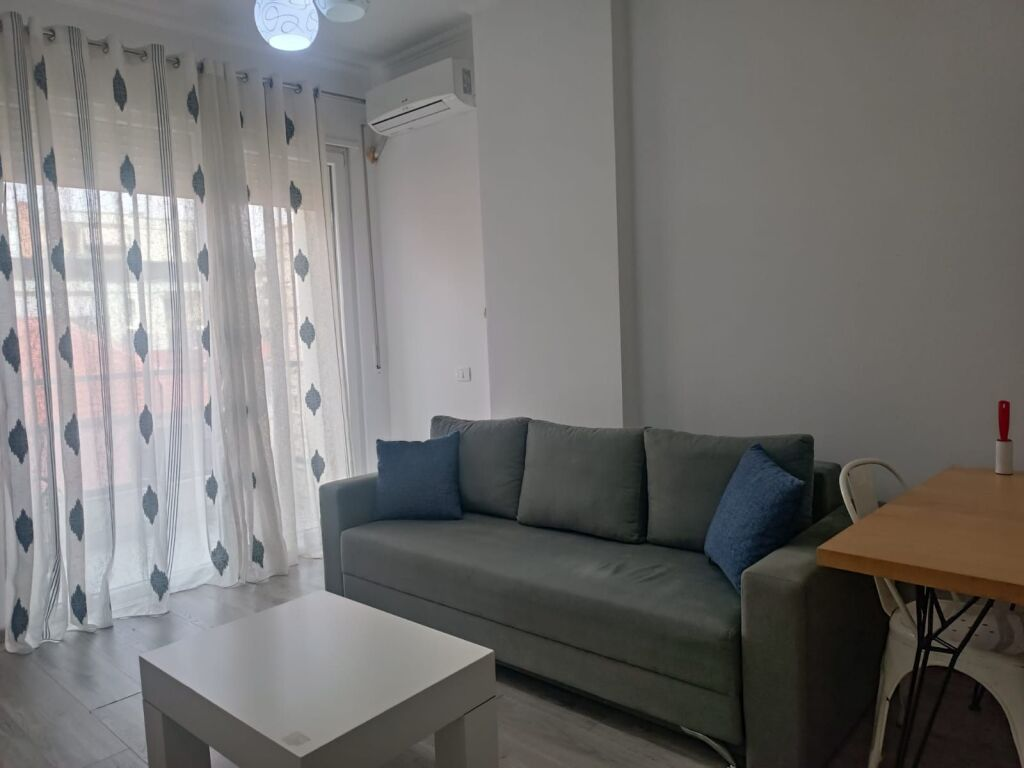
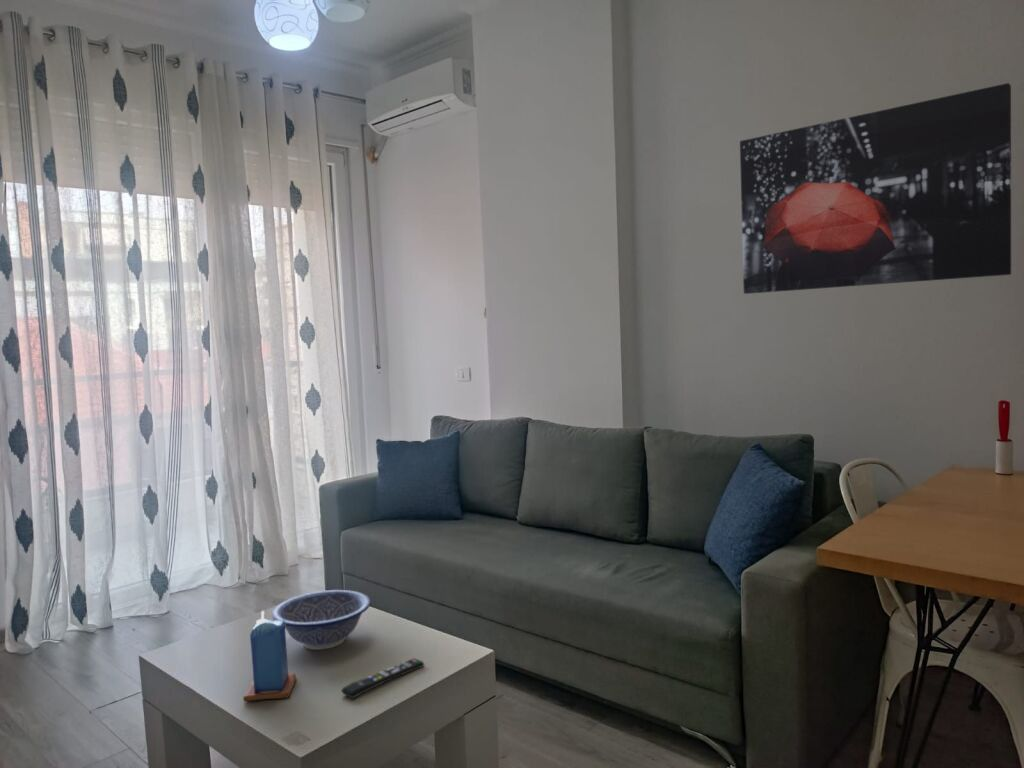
+ wall art [739,82,1012,295]
+ remote control [340,657,425,700]
+ decorative bowl [271,589,372,651]
+ candle [243,610,297,702]
